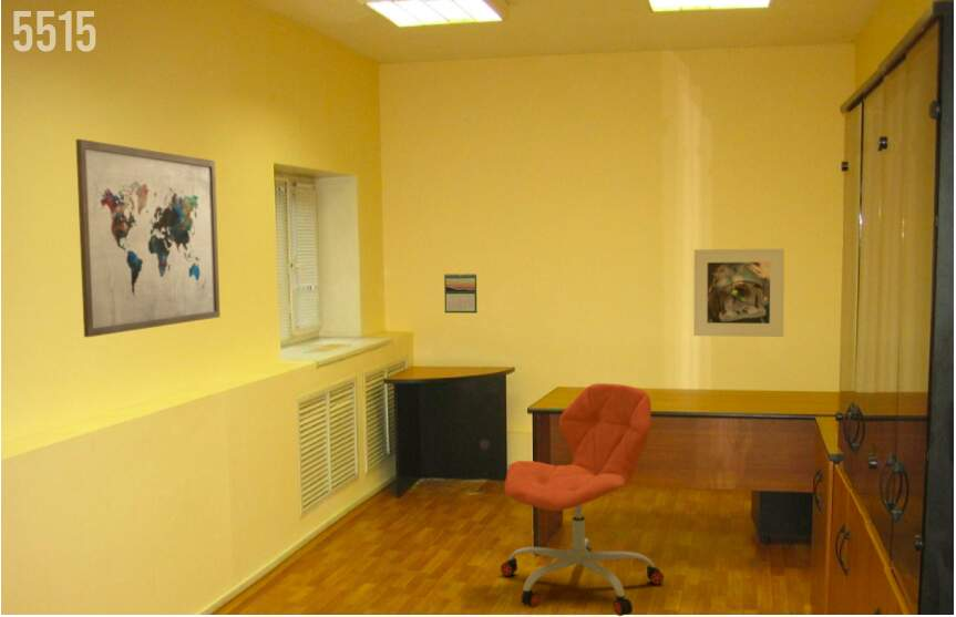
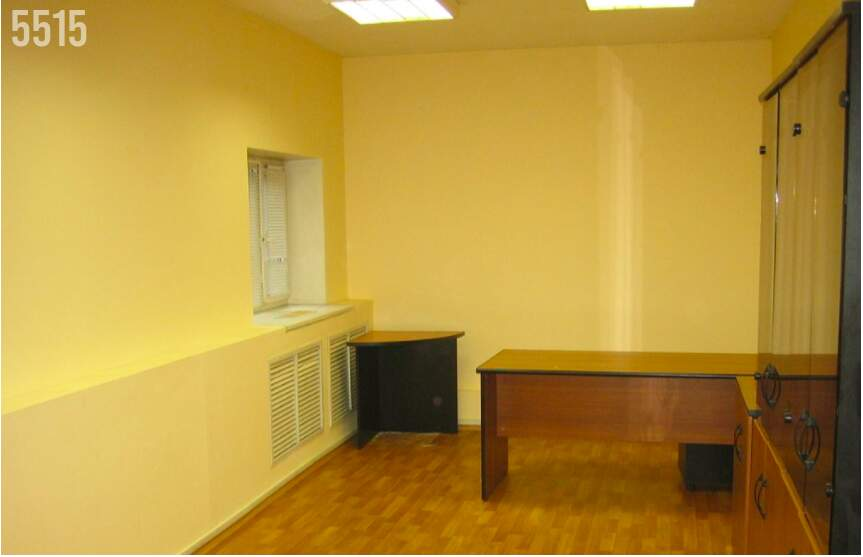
- calendar [443,271,479,315]
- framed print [692,247,785,338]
- office chair [500,382,665,617]
- wall art [75,138,222,338]
